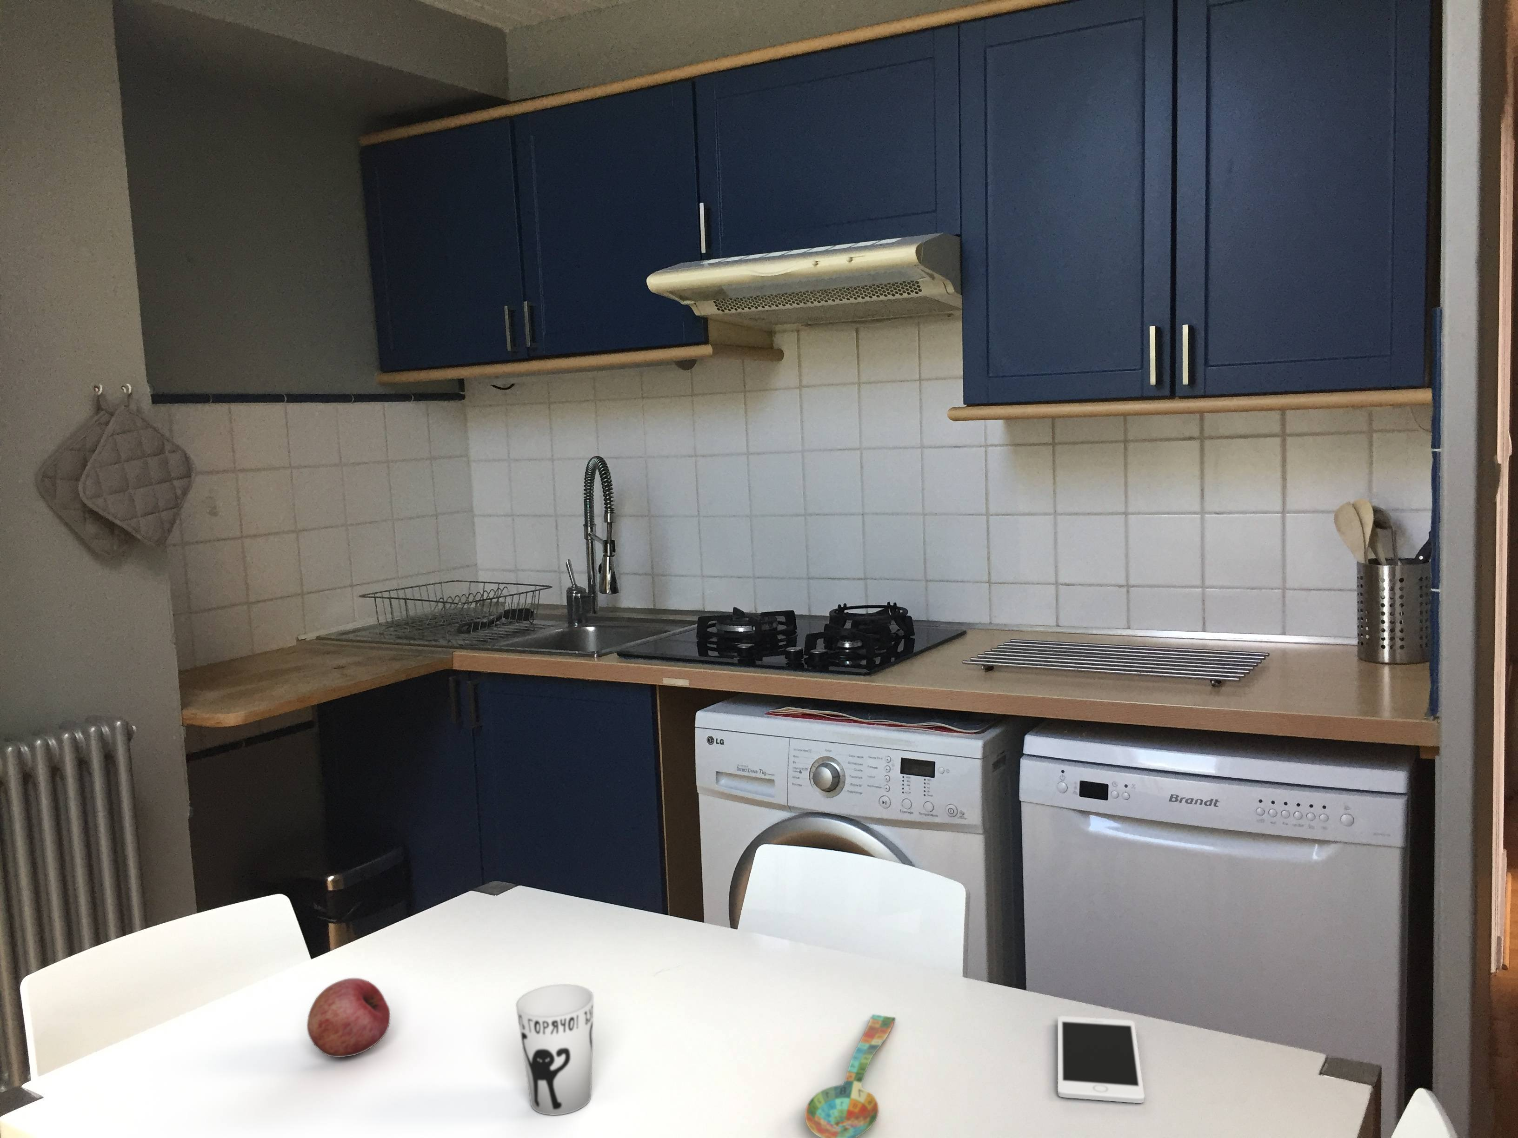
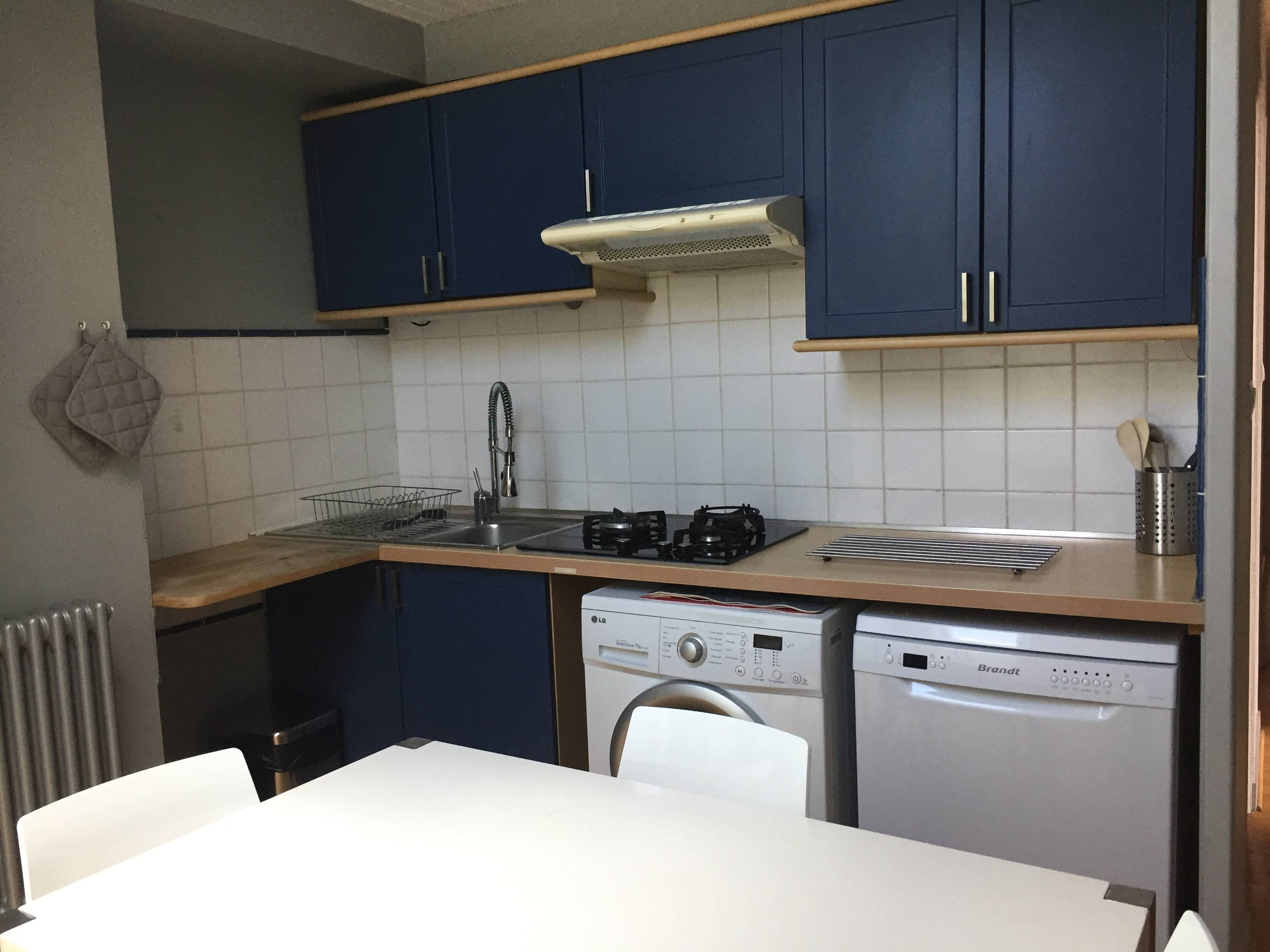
- cell phone [1057,1016,1145,1103]
- cup [515,984,594,1115]
- fruit [306,978,391,1058]
- spoon [804,1014,896,1138]
